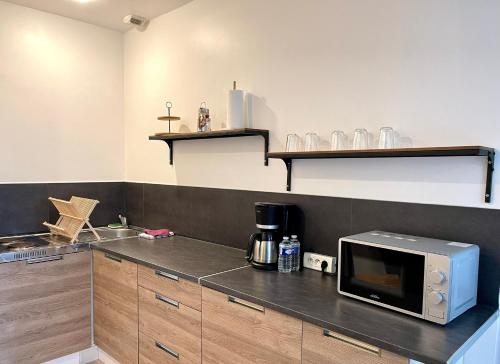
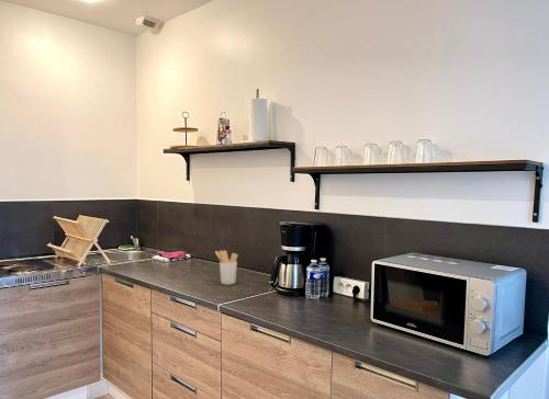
+ utensil holder [214,249,239,286]
